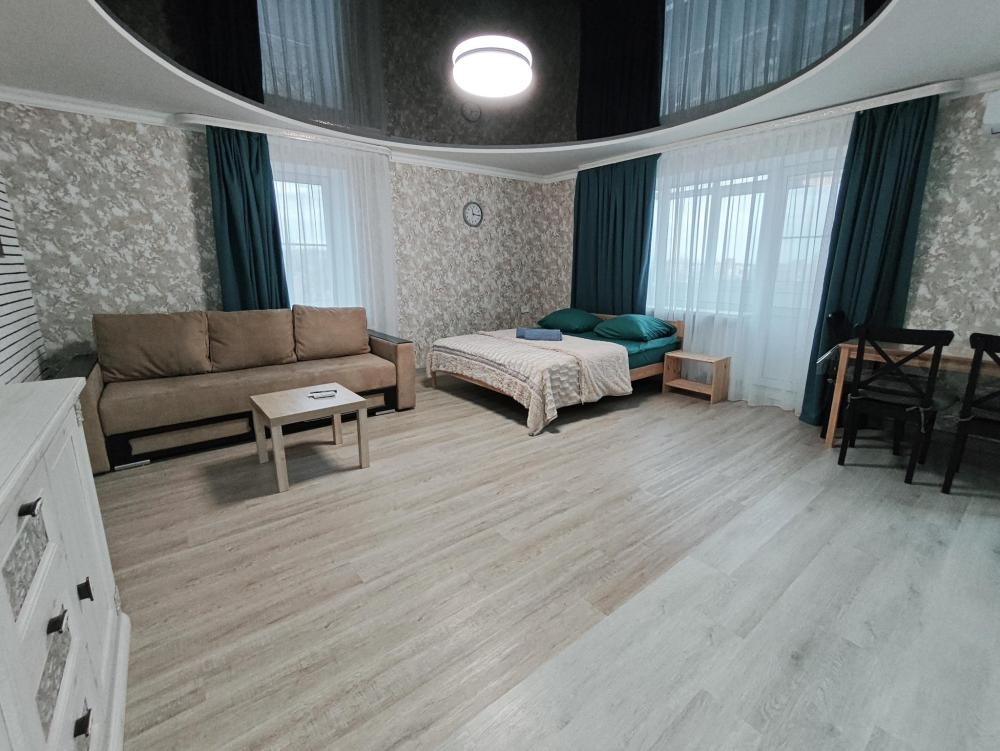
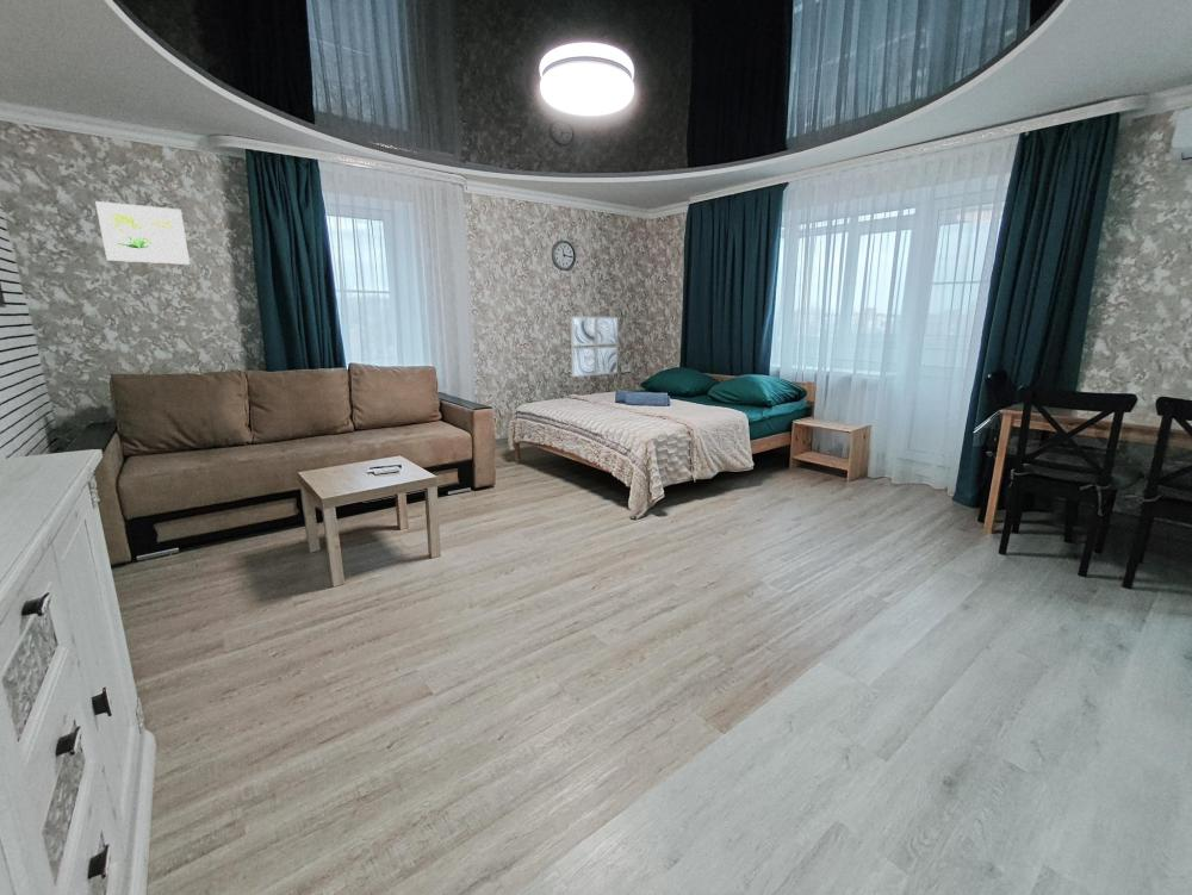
+ wall art [570,316,620,378]
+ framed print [94,200,191,266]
